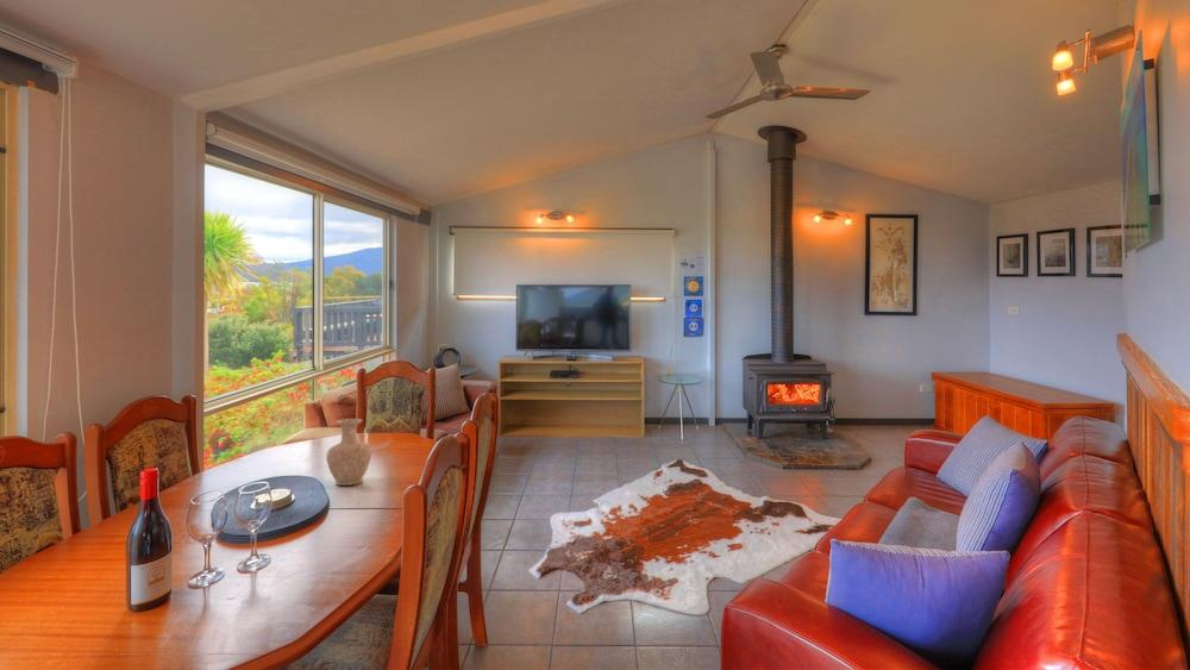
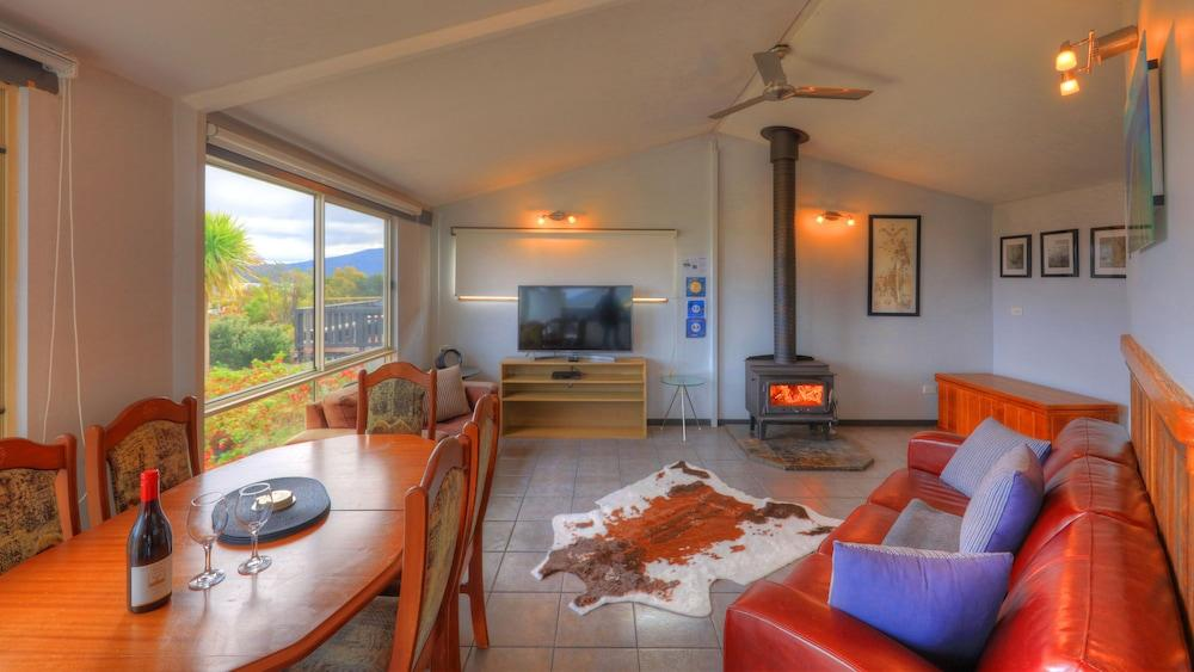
- vase [325,418,372,487]
